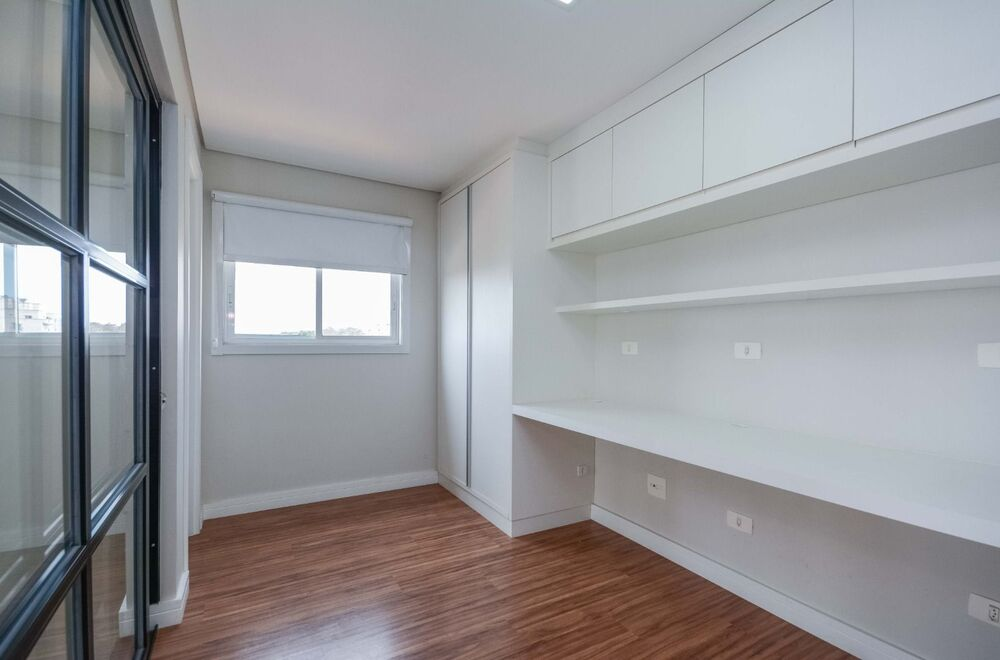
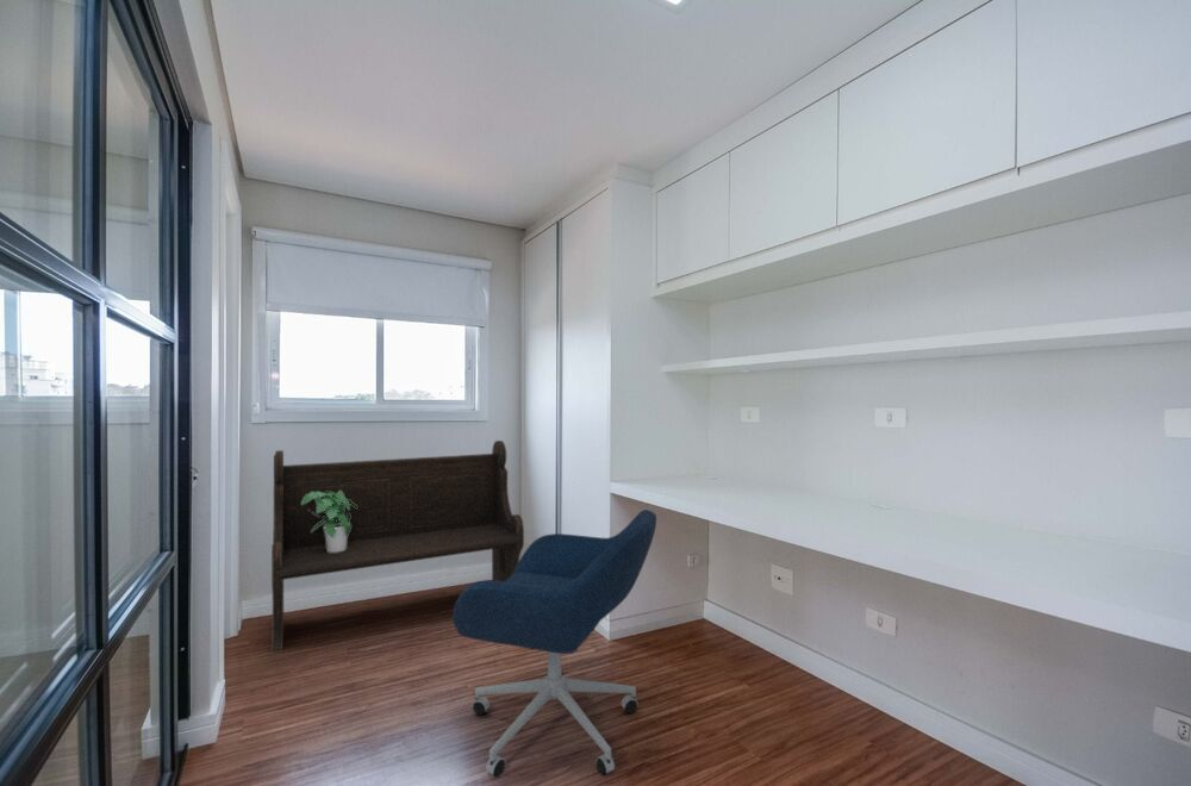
+ bench [270,439,525,653]
+ potted plant [301,491,357,553]
+ office chair [451,509,657,779]
